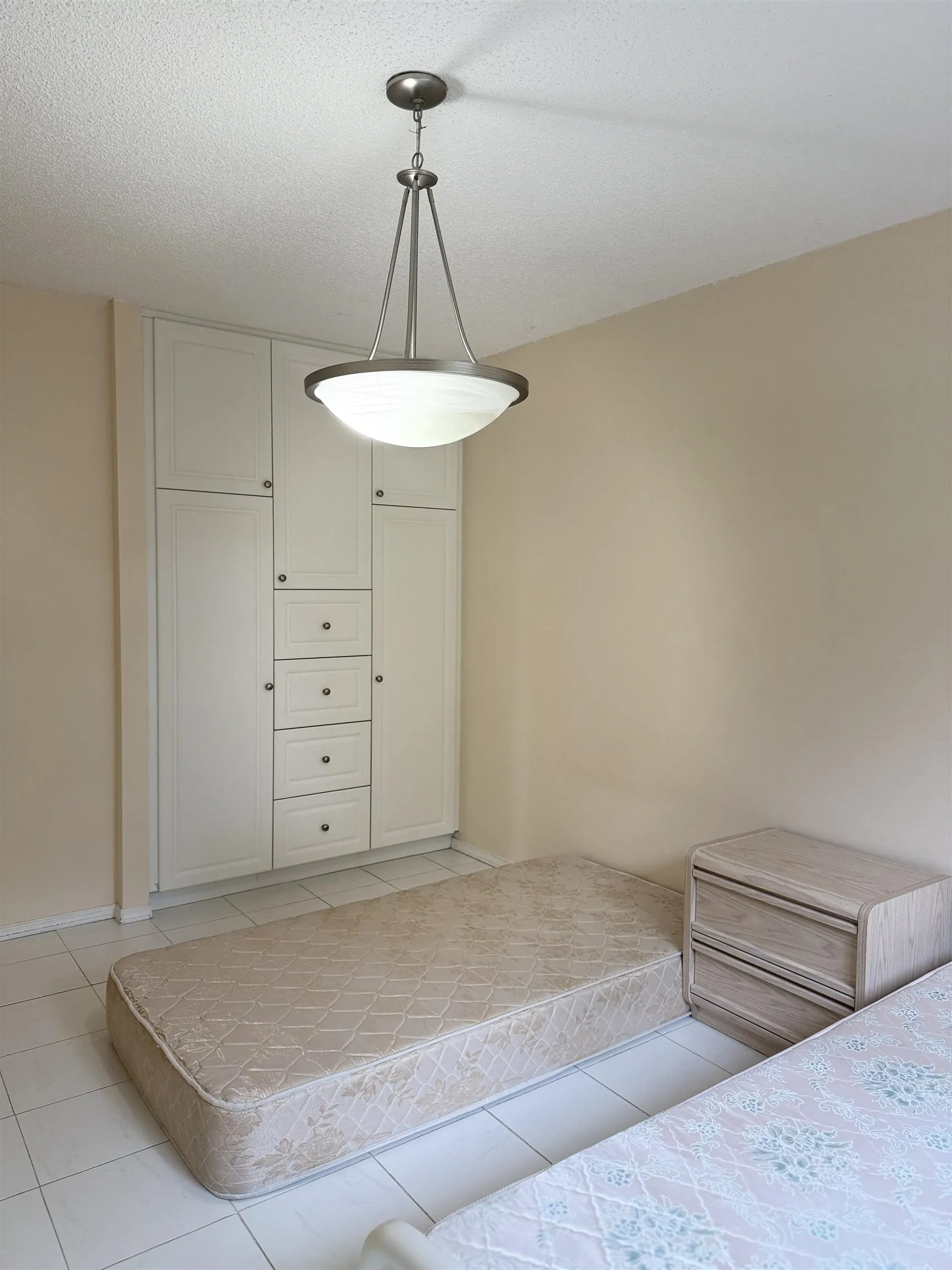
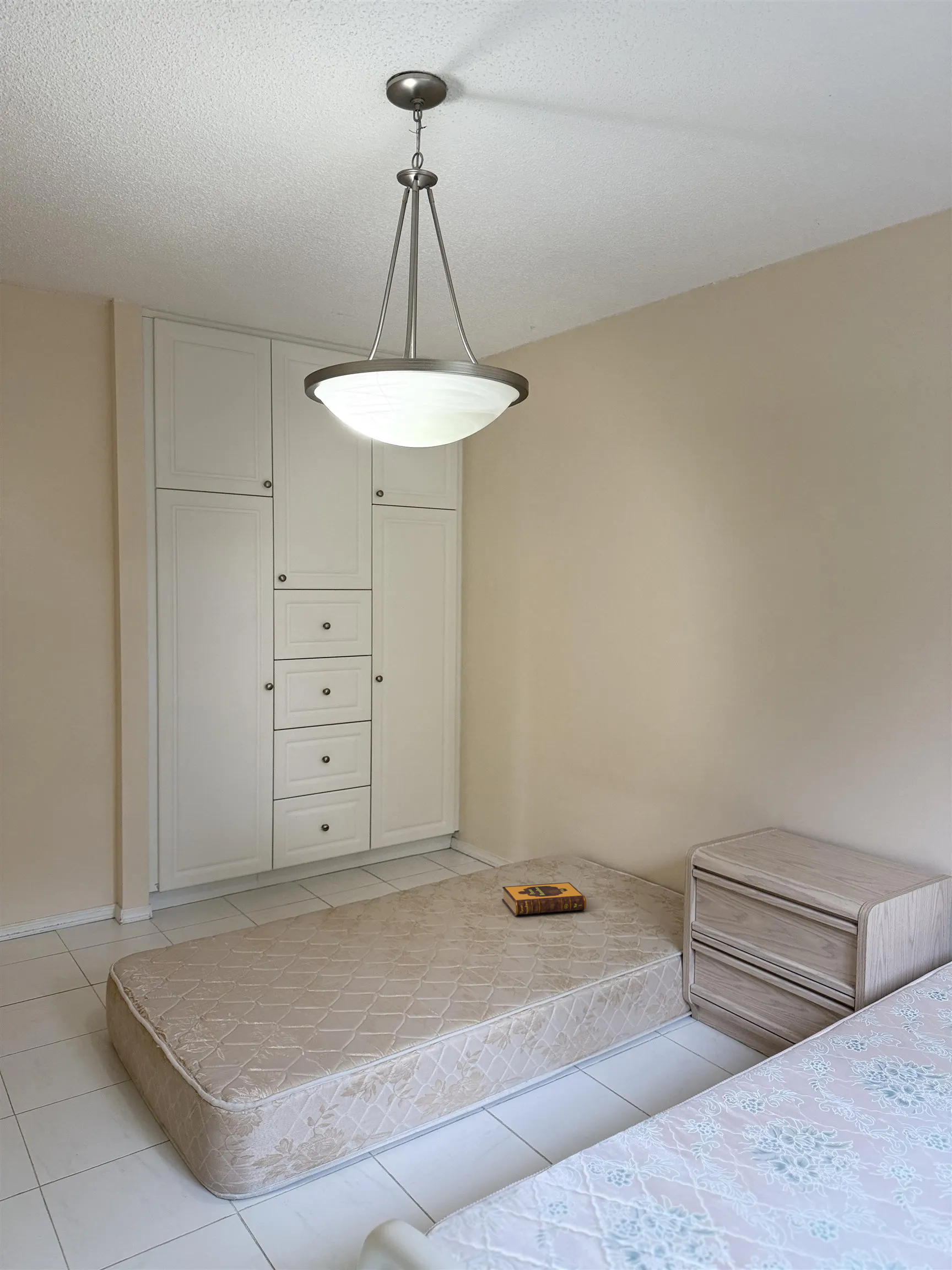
+ hardback book [501,882,587,916]
